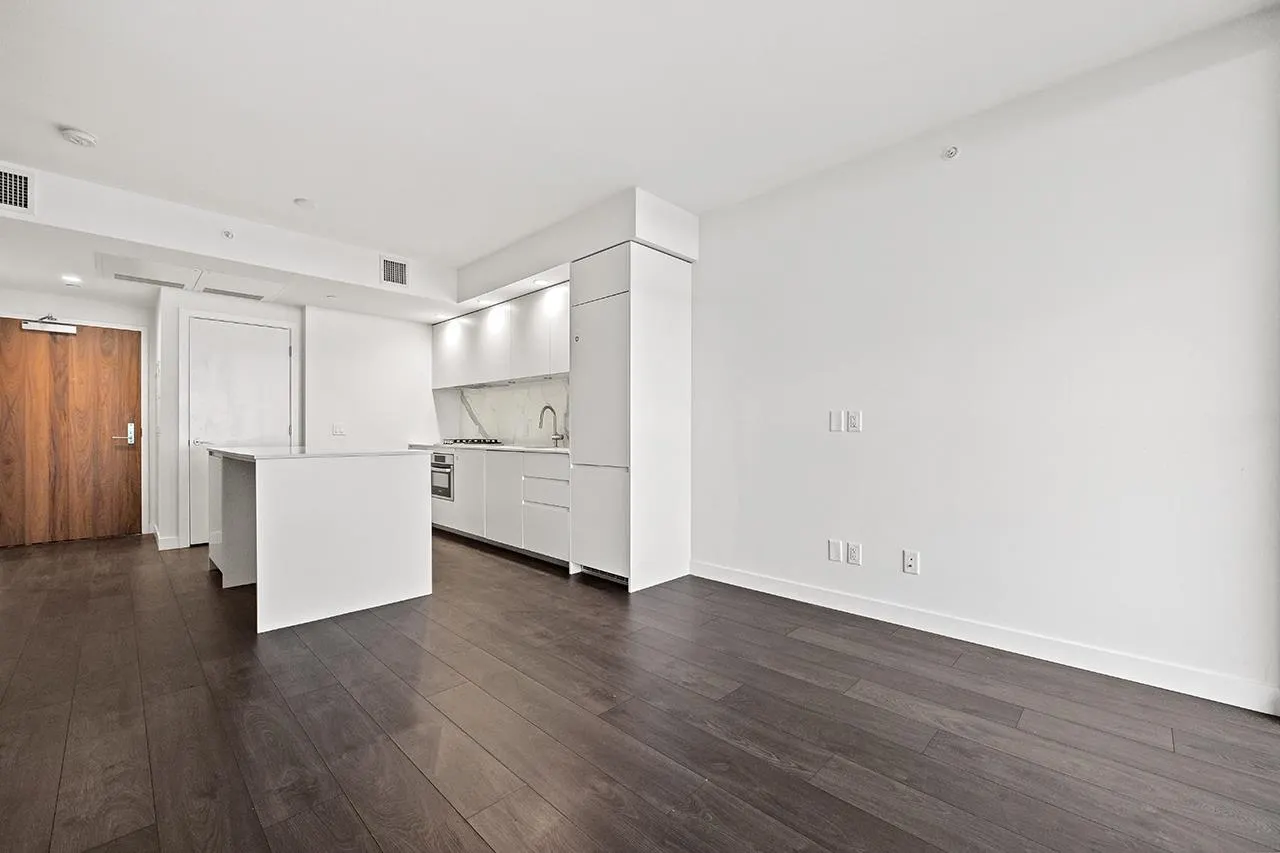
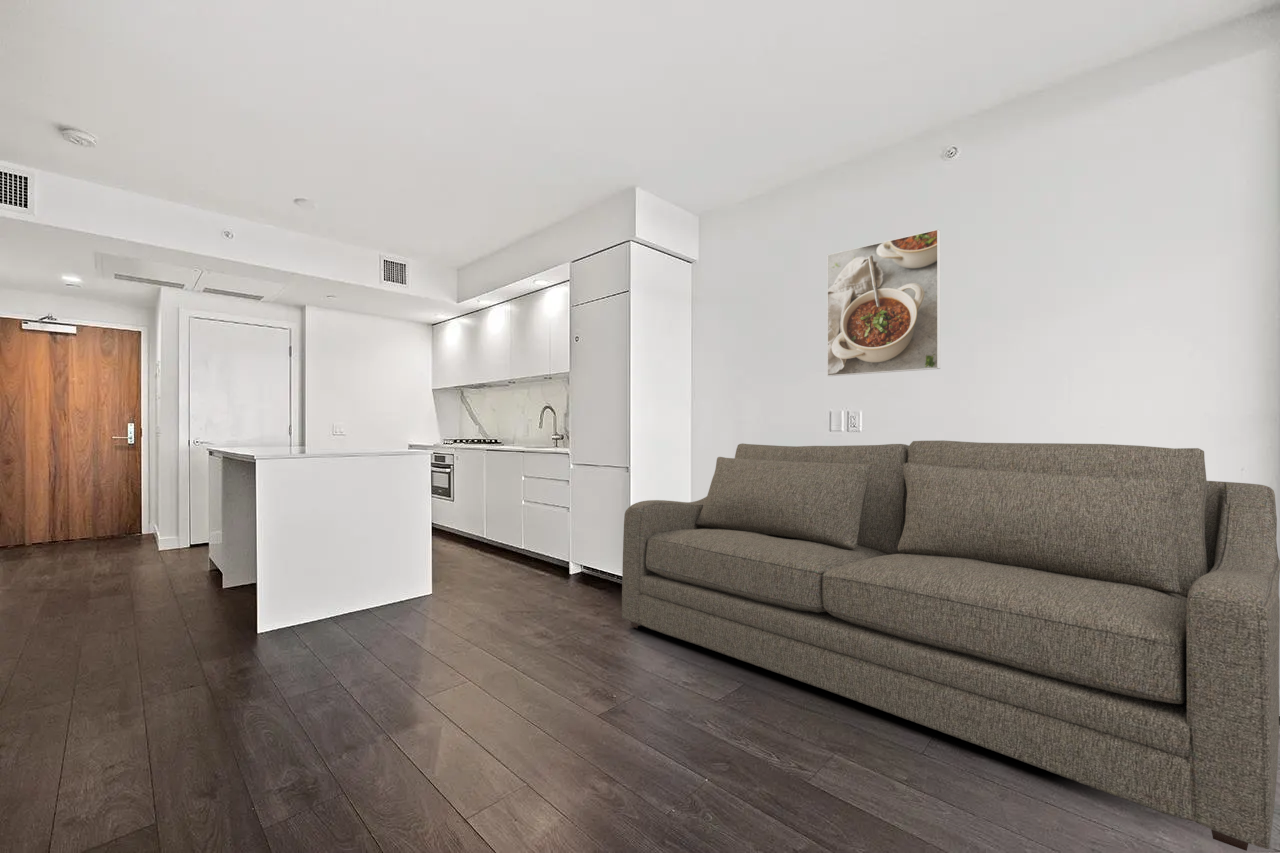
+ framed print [826,228,941,377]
+ sofa [621,439,1280,852]
